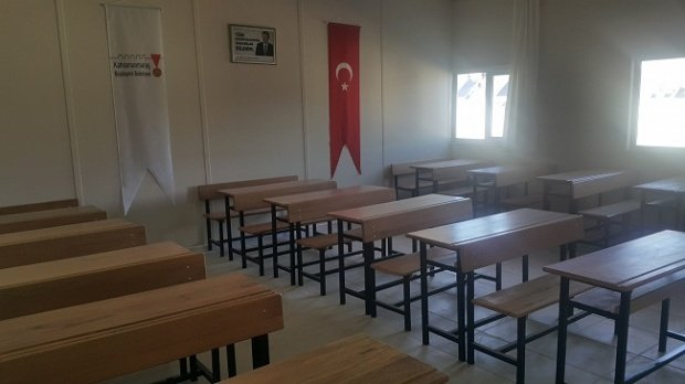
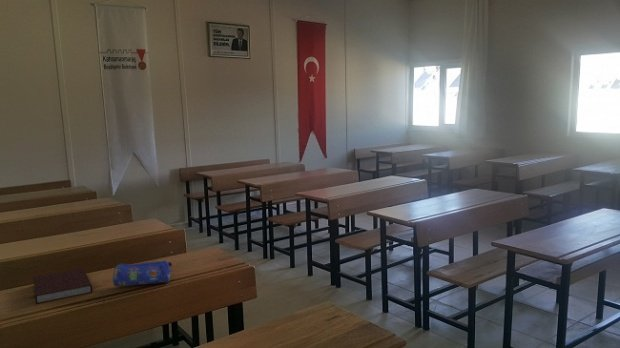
+ pencil case [112,259,173,287]
+ notebook [32,267,93,305]
